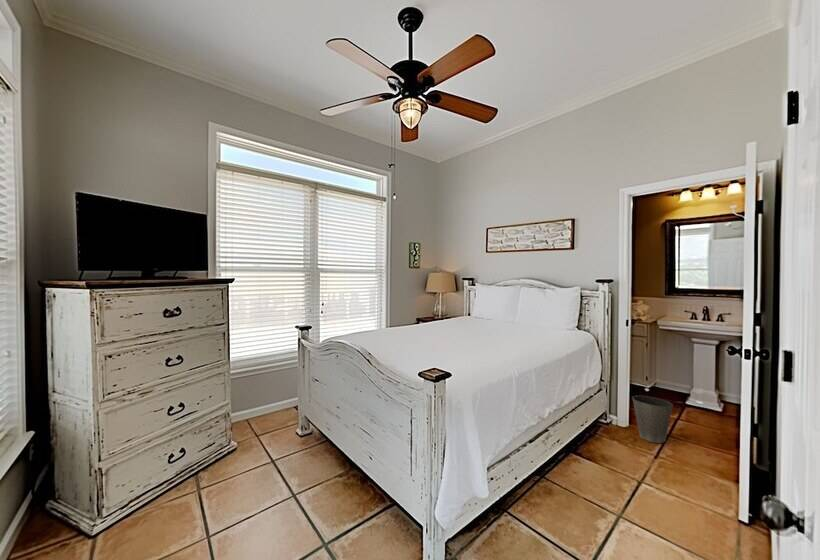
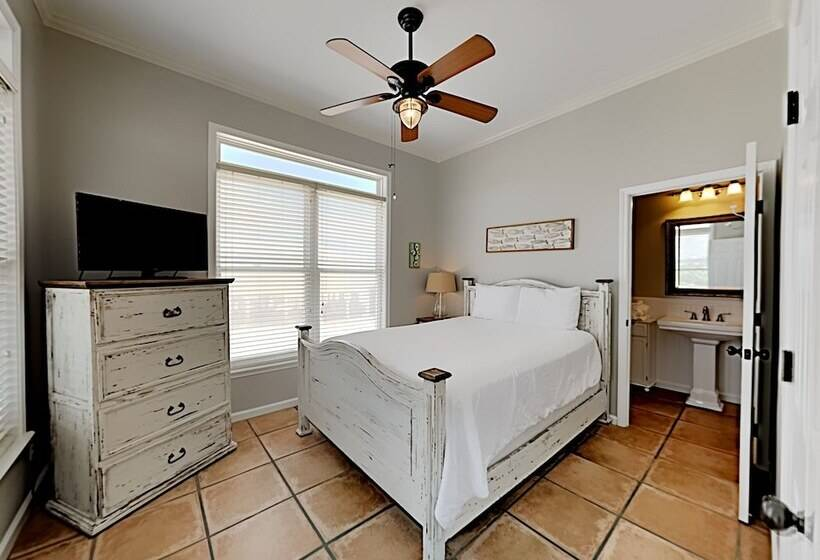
- waste basket [631,395,674,444]
